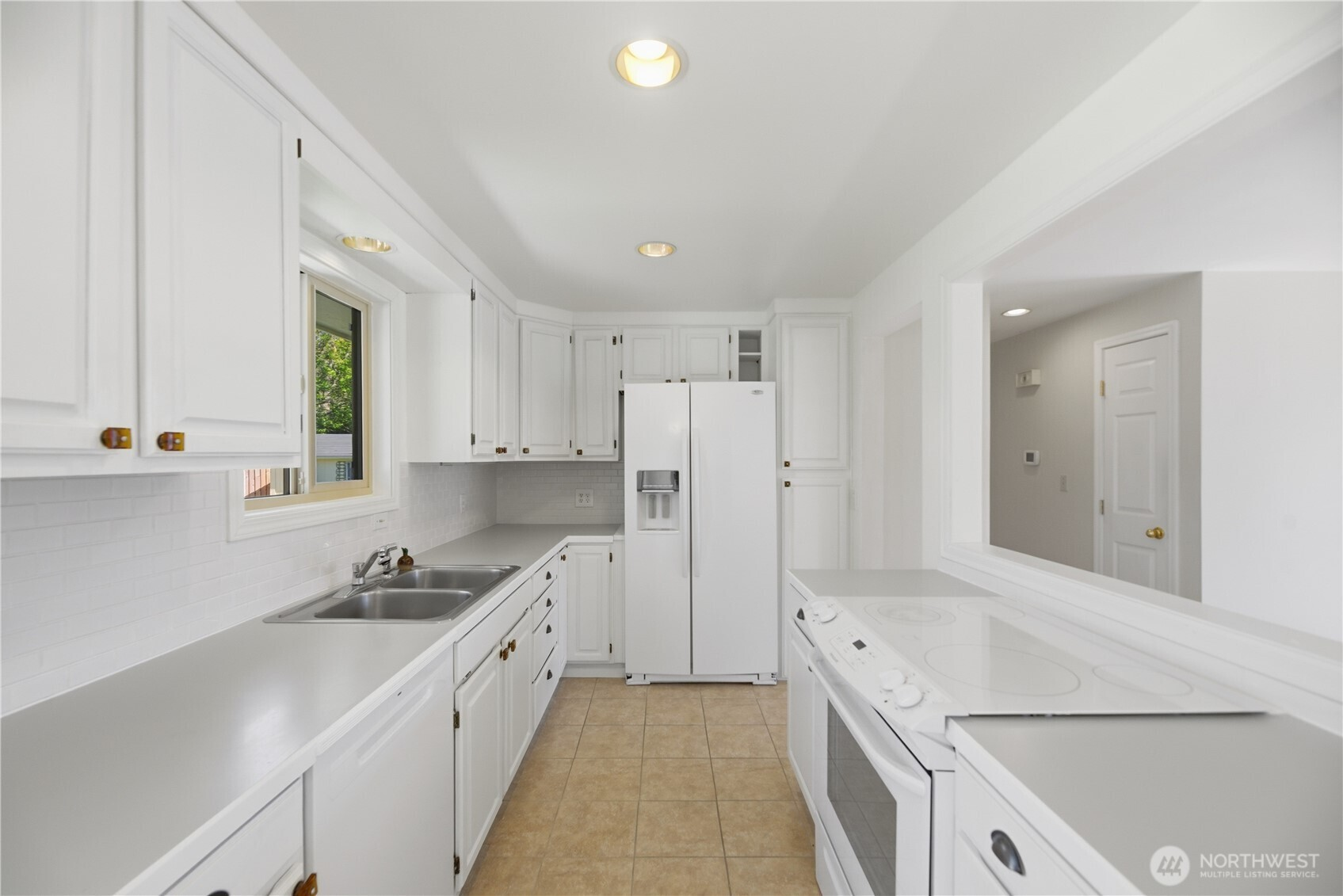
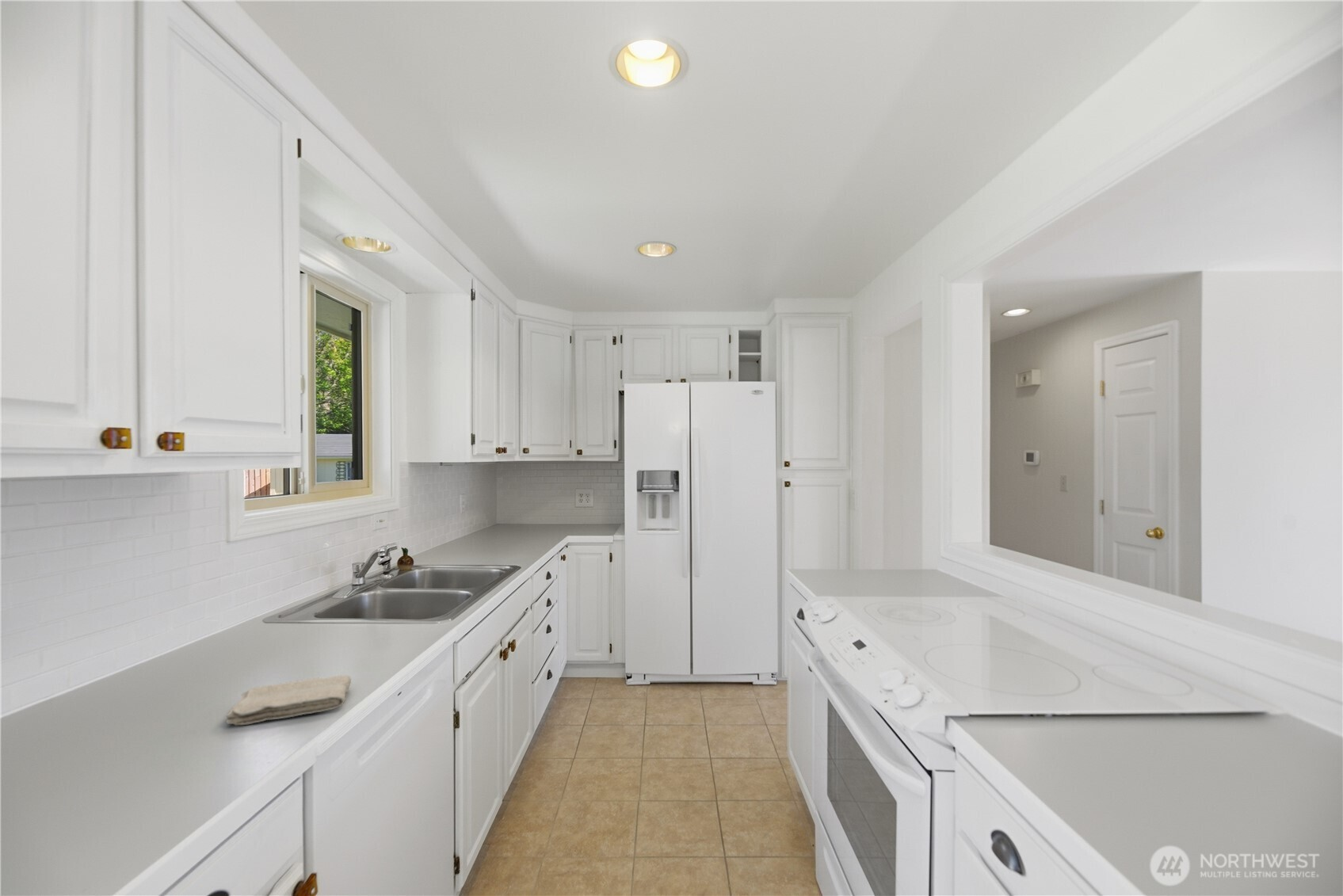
+ washcloth [225,674,352,726]
